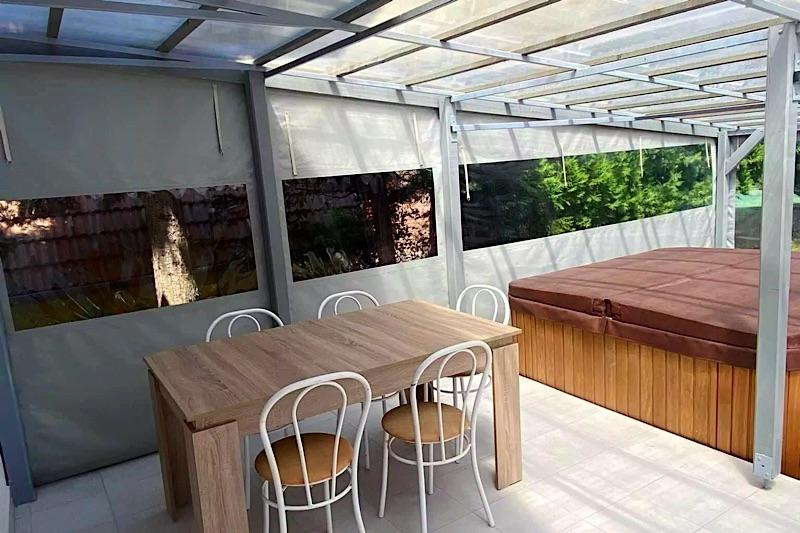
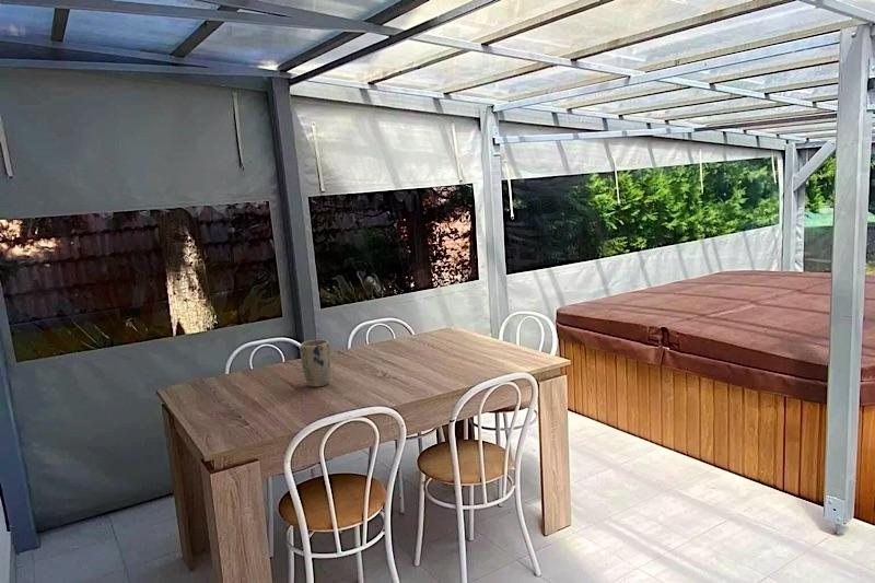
+ plant pot [299,339,331,388]
